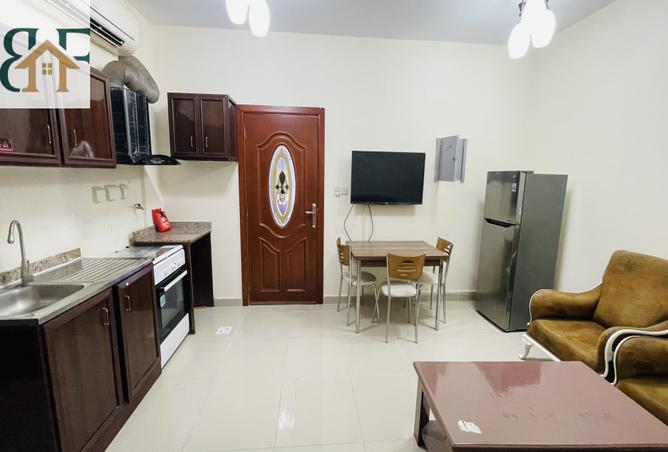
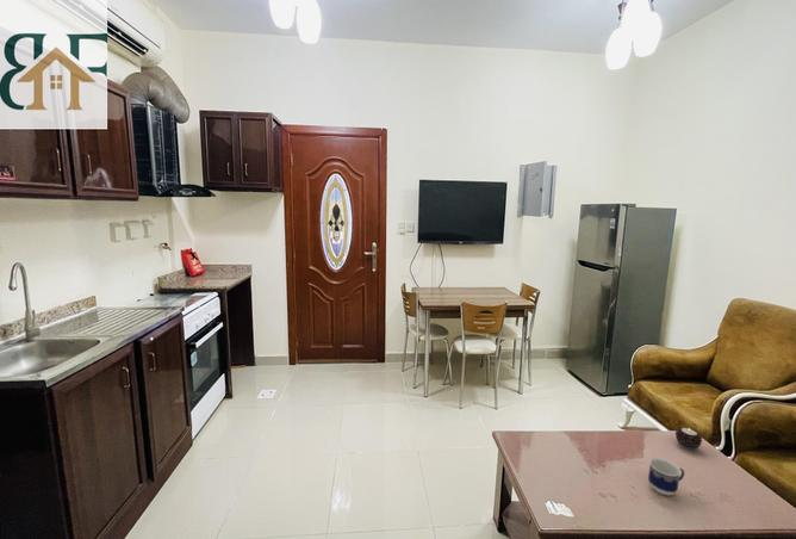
+ cup [647,457,685,496]
+ candle [674,426,703,451]
